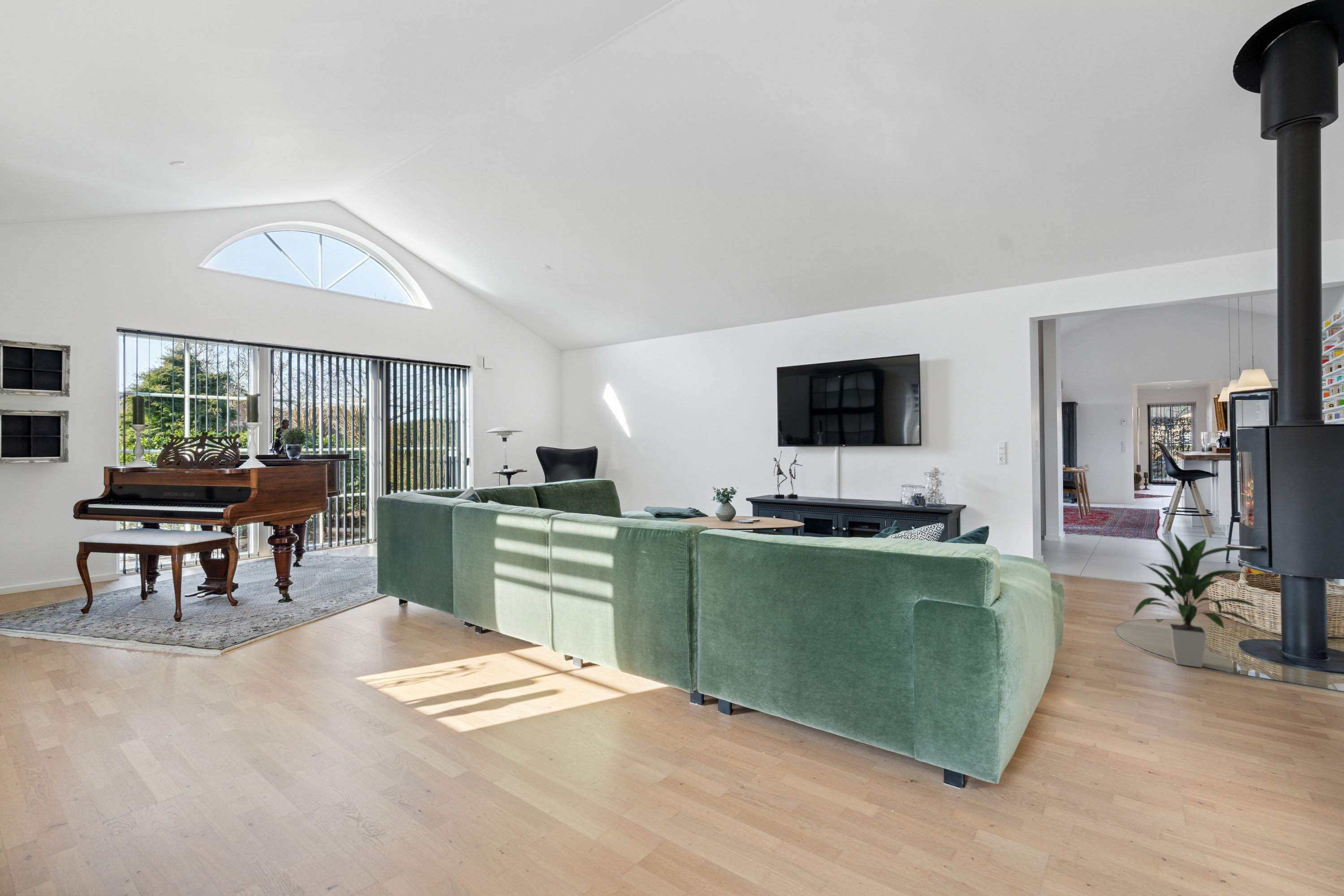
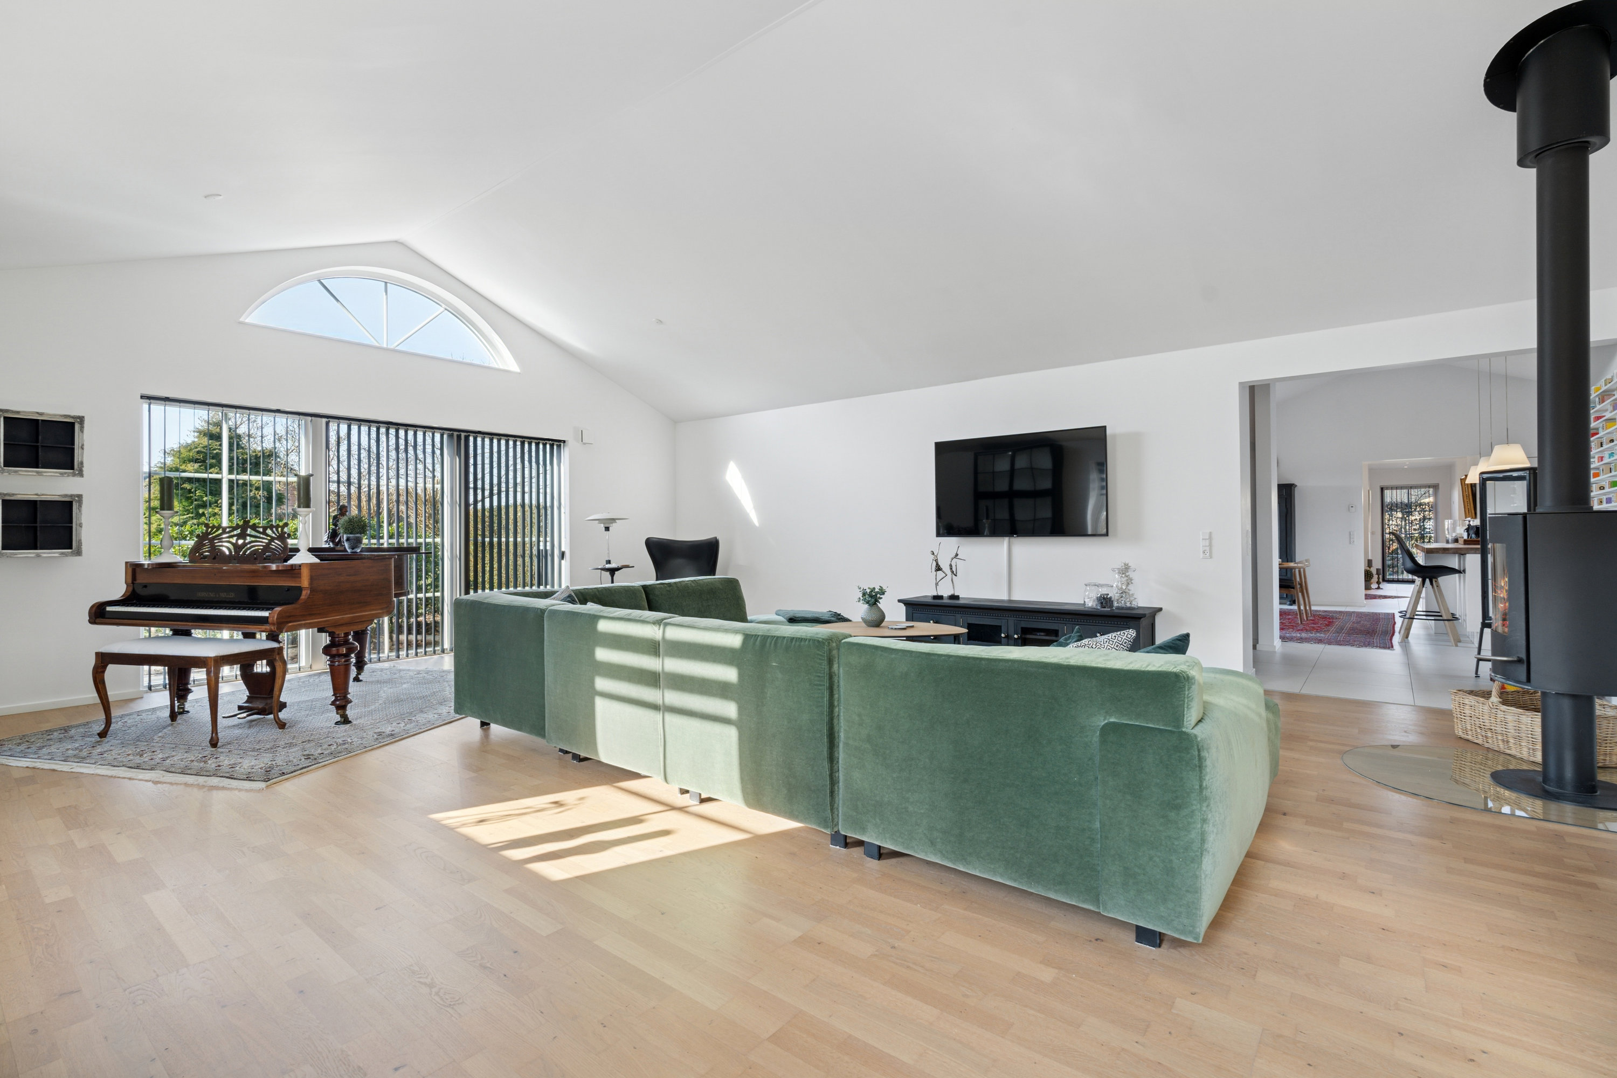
- indoor plant [1131,531,1261,668]
